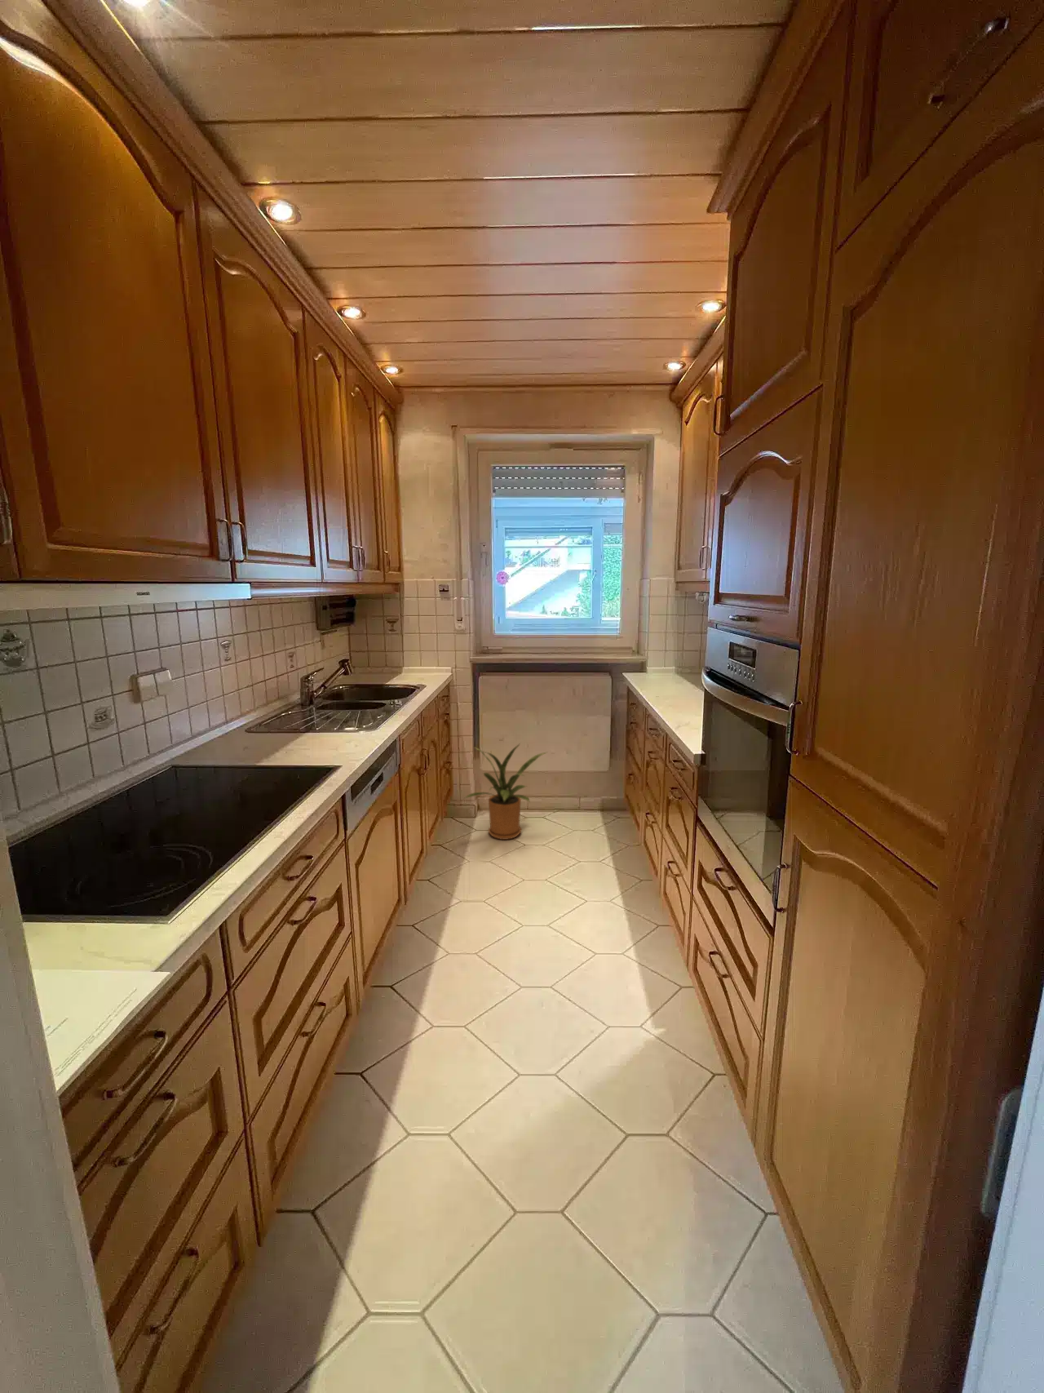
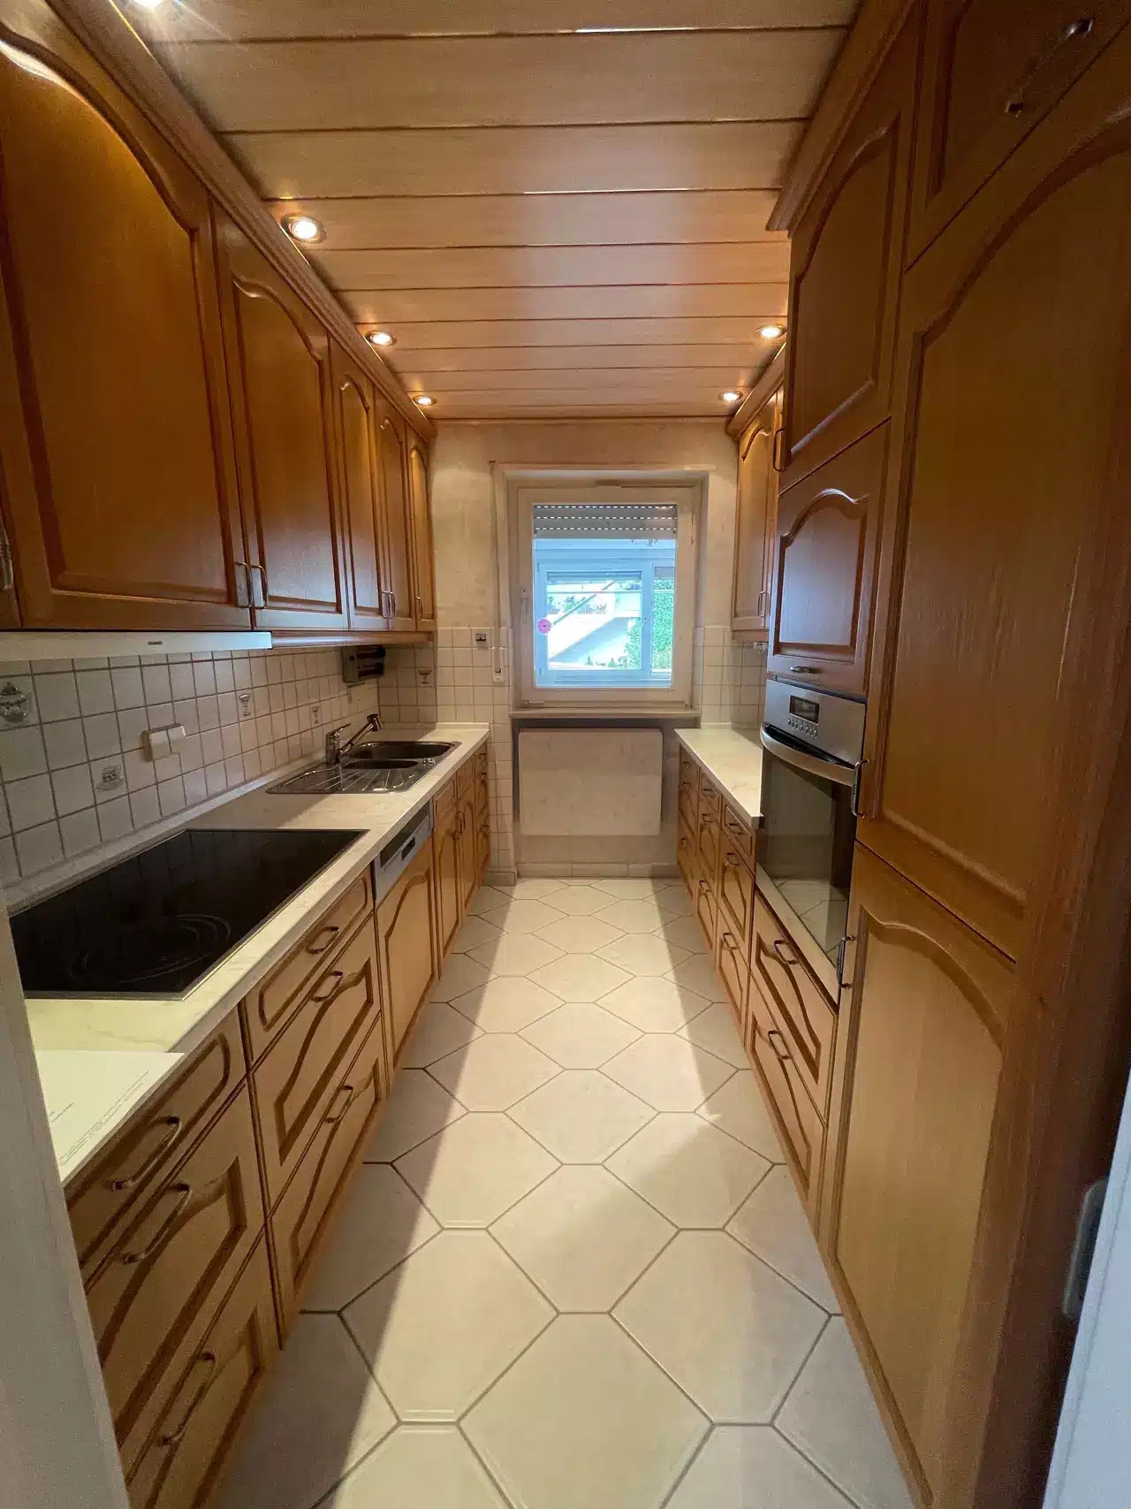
- house plant [464,743,547,840]
